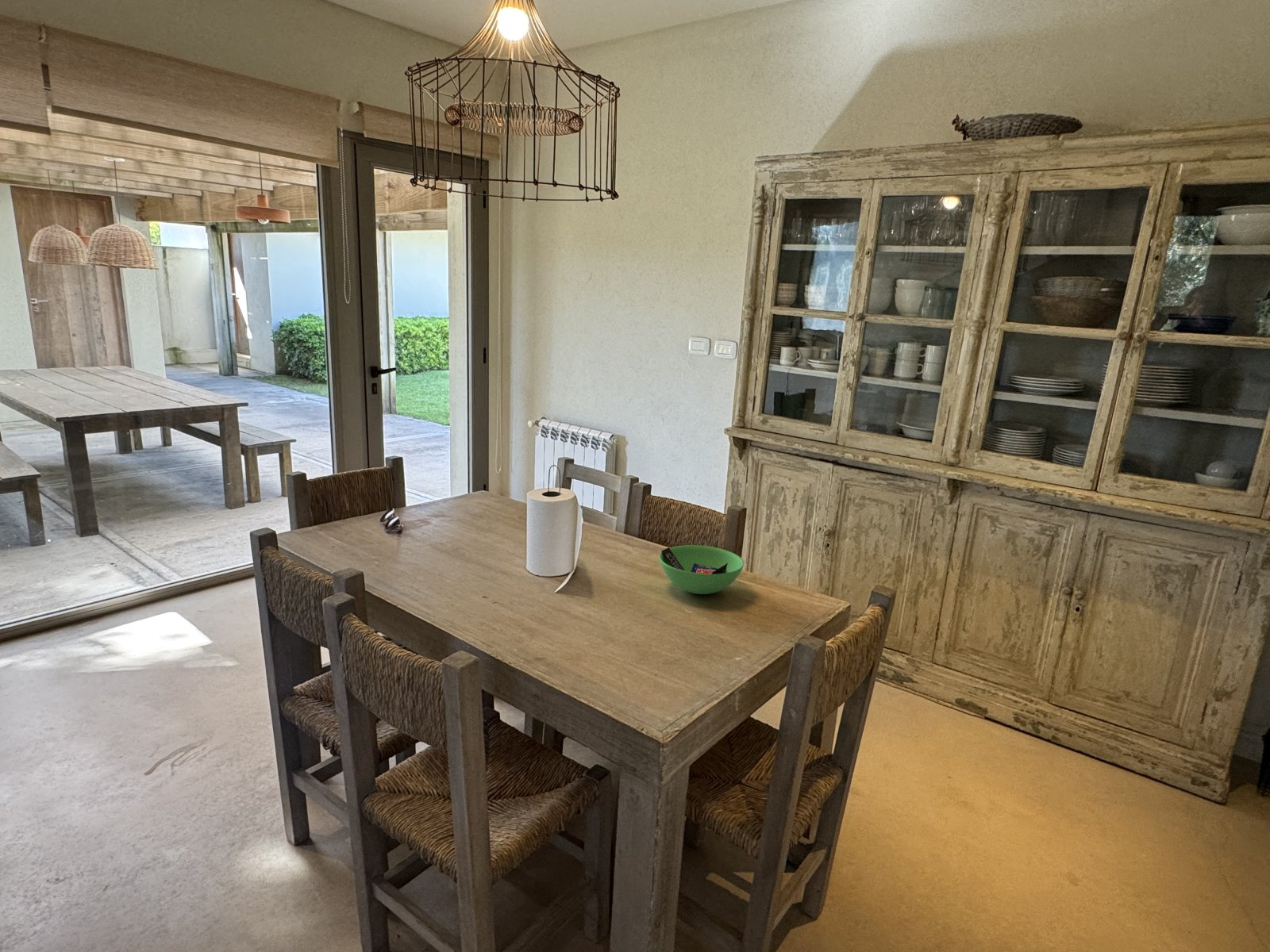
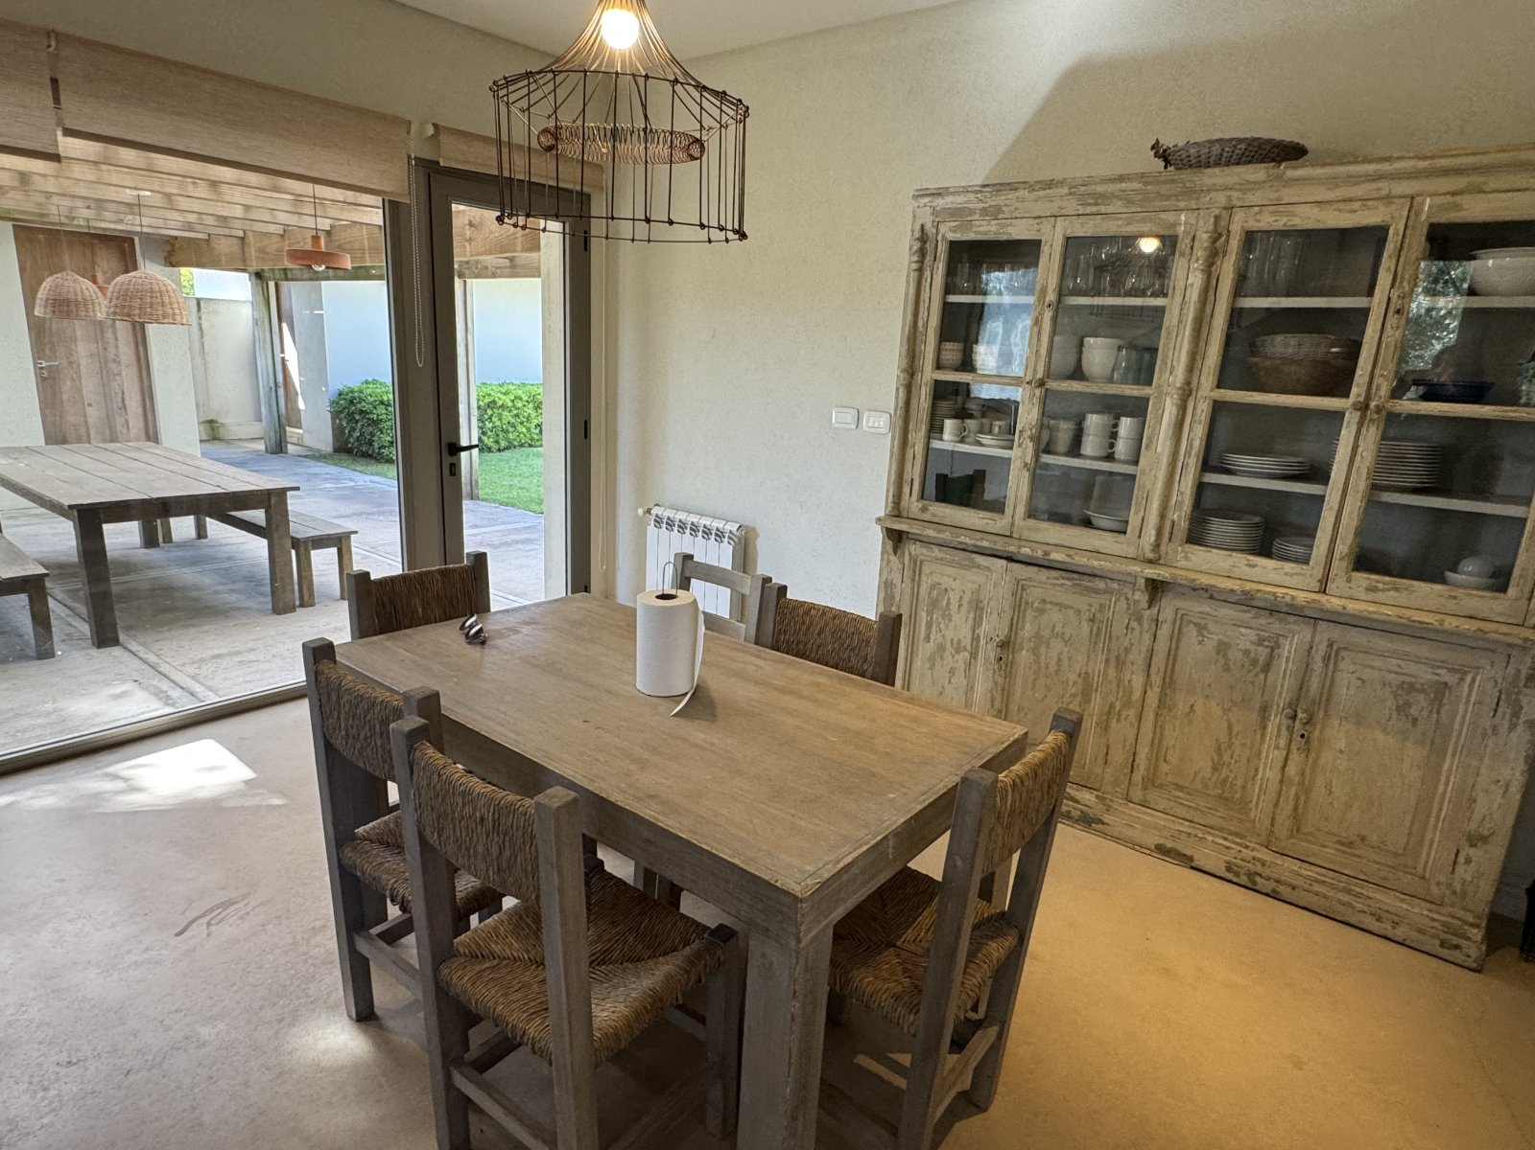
- bowl [659,544,745,595]
